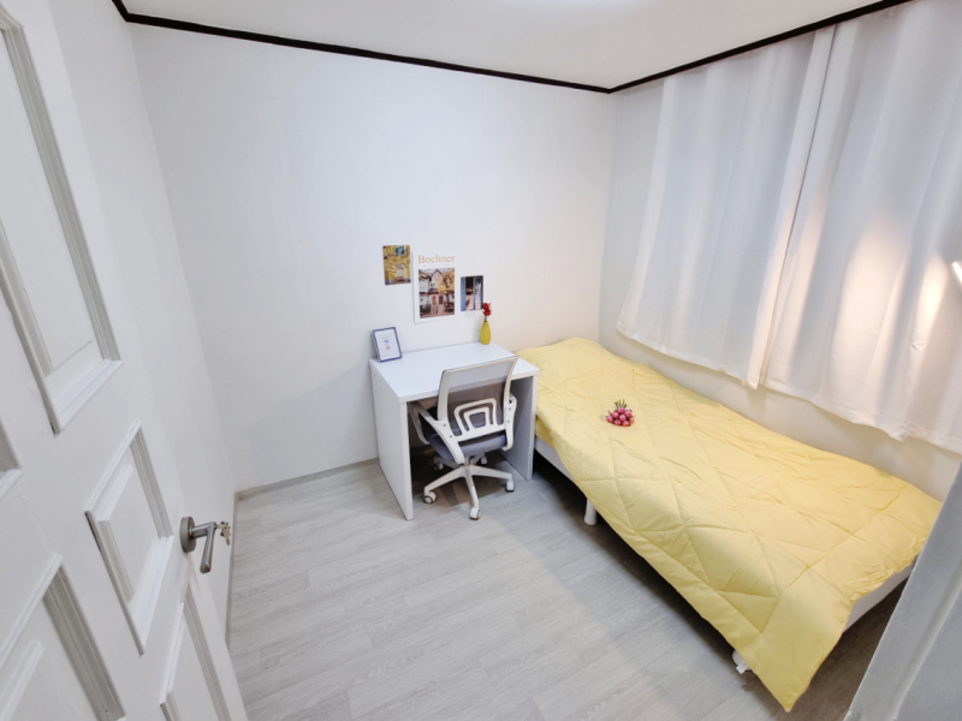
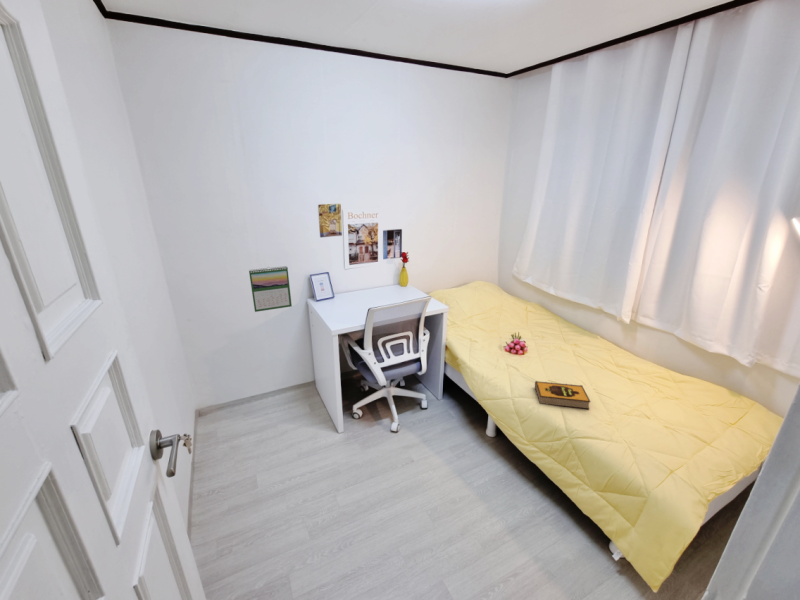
+ calendar [248,265,293,313]
+ hardback book [534,380,591,410]
